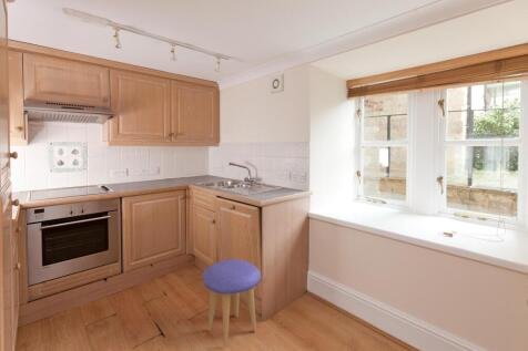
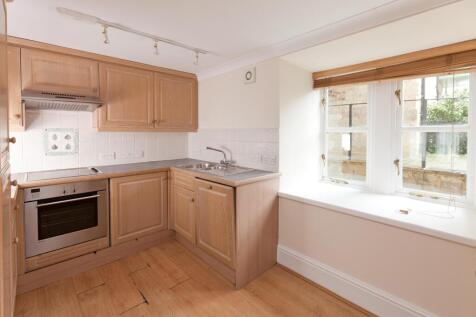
- stool [202,258,262,347]
